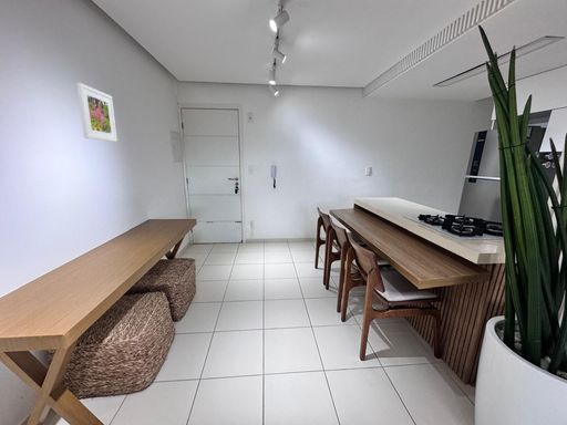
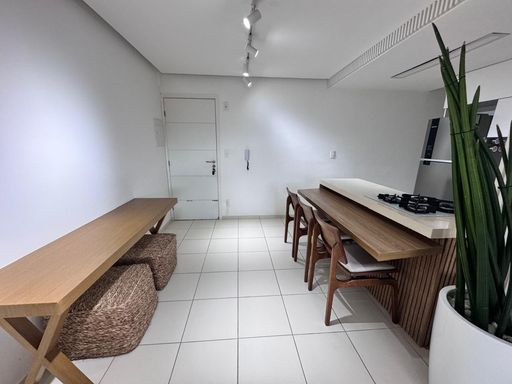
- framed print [75,82,118,143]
